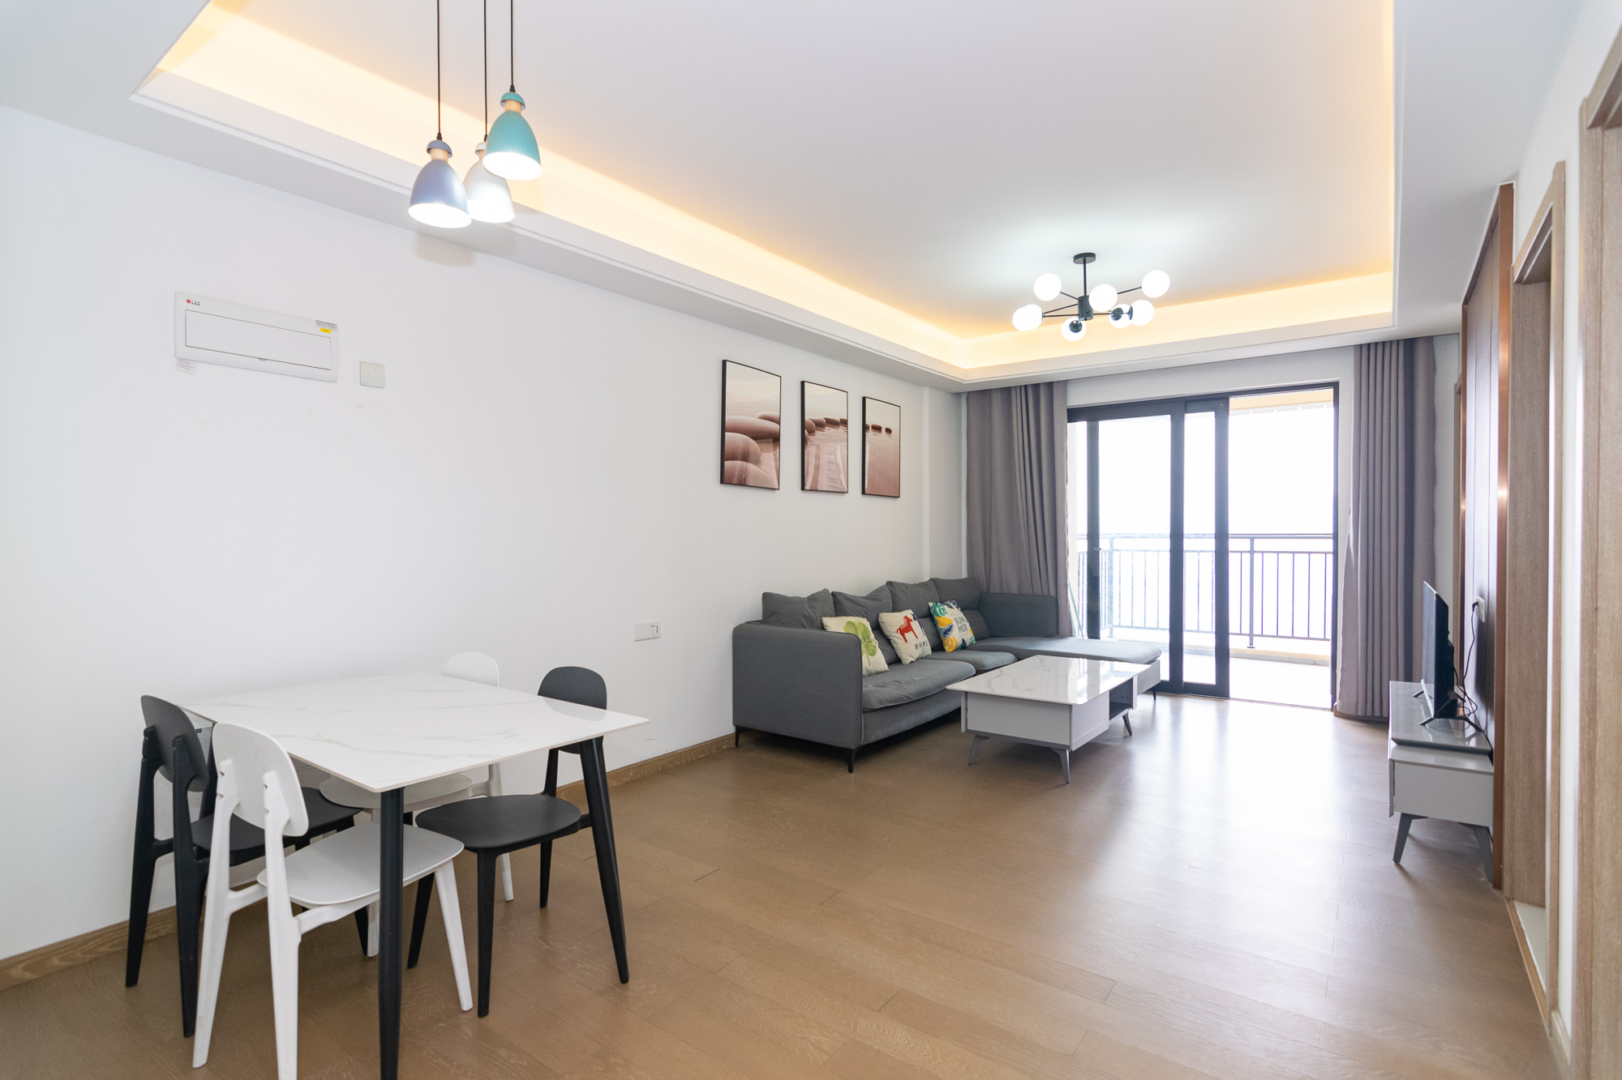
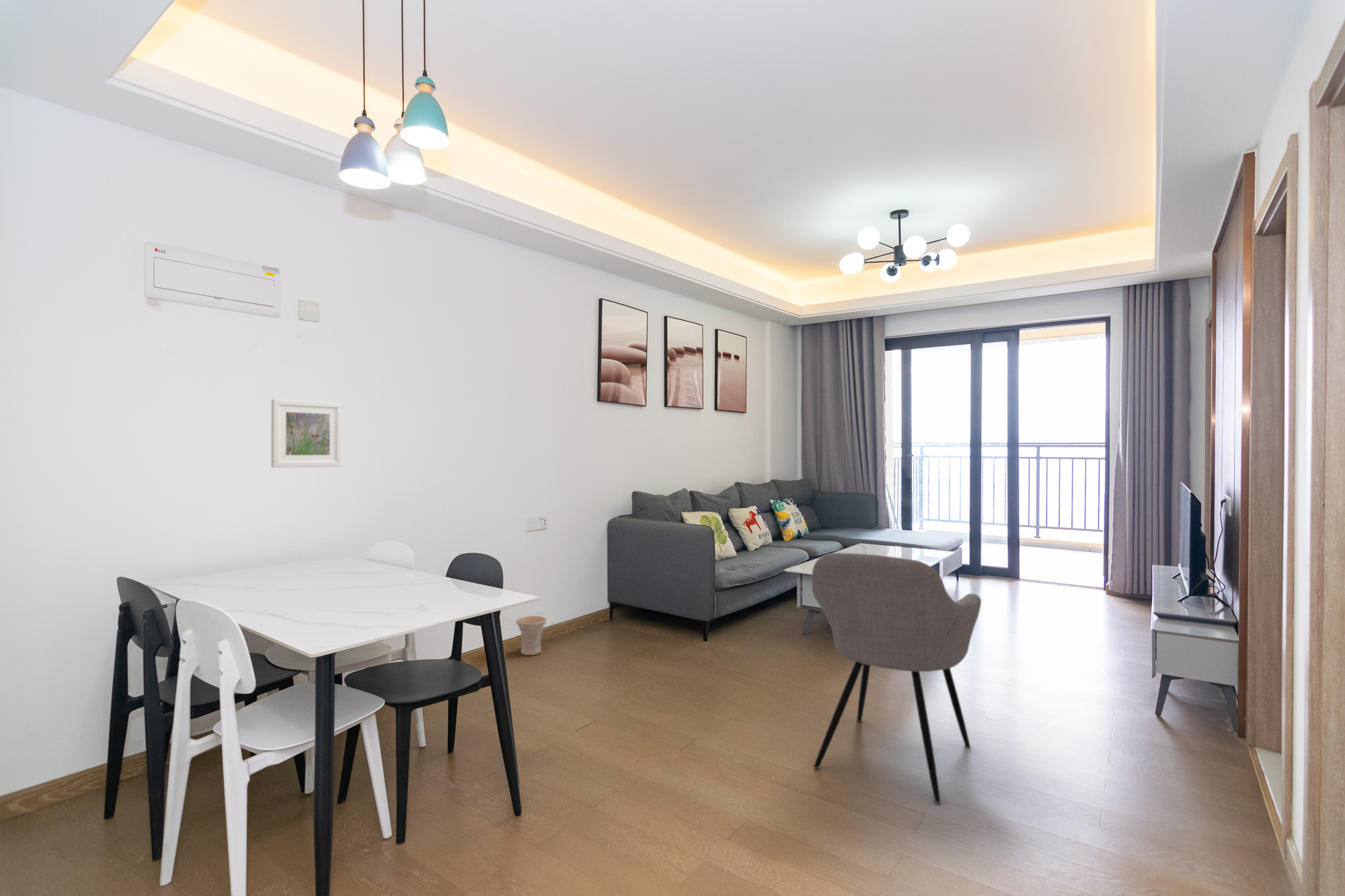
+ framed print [270,399,342,469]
+ armchair [812,552,982,804]
+ vase [515,615,547,656]
